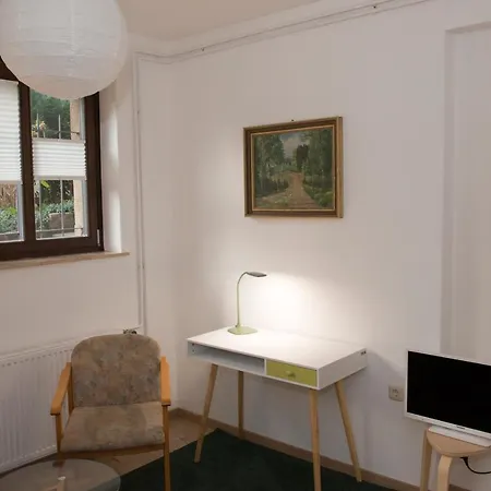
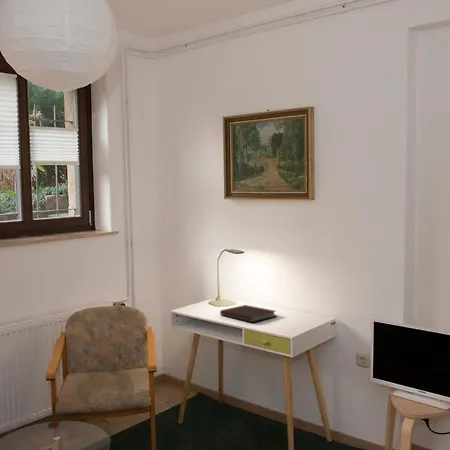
+ notebook [219,304,277,323]
